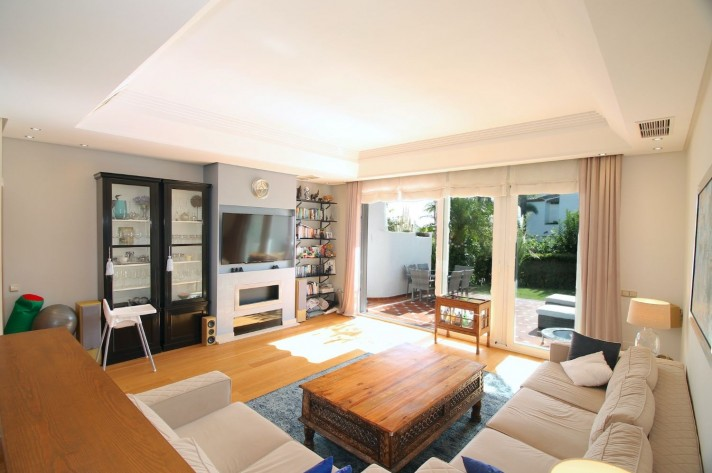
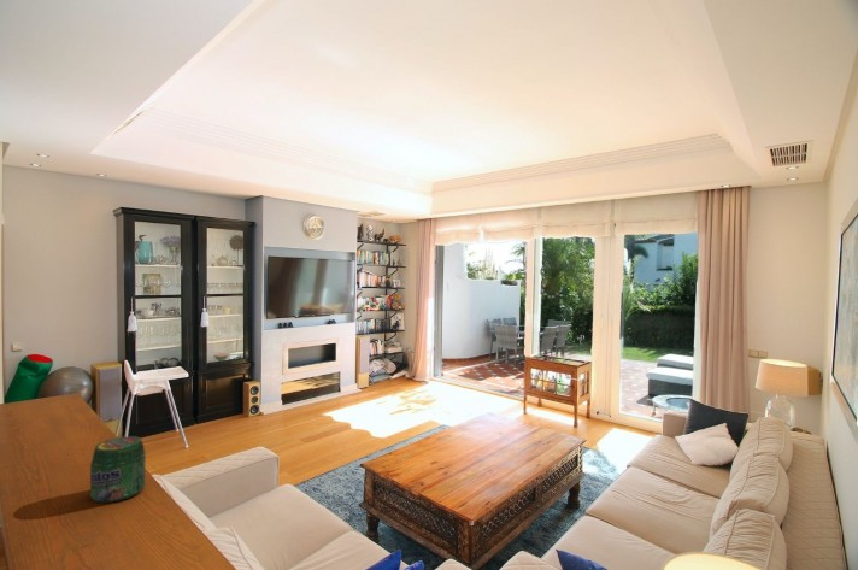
+ jar [89,435,147,504]
